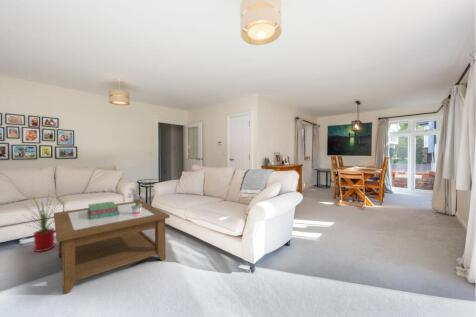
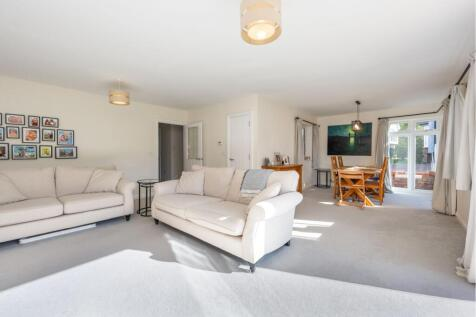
- stack of books [87,201,120,219]
- coffee table [53,200,171,295]
- house plant [13,191,67,253]
- potted plant [127,184,146,214]
